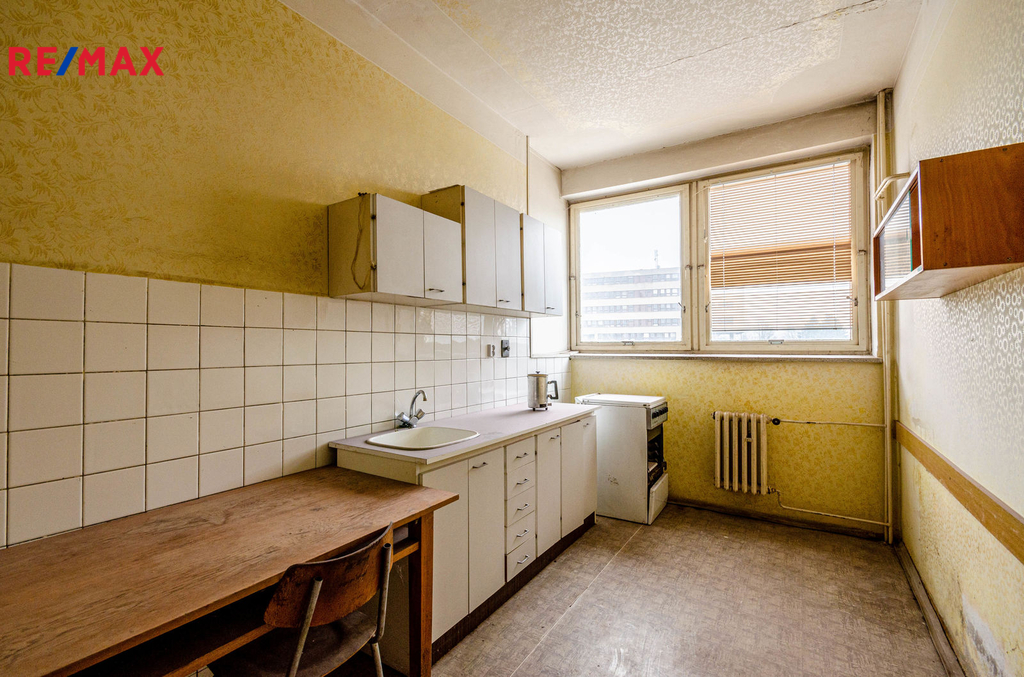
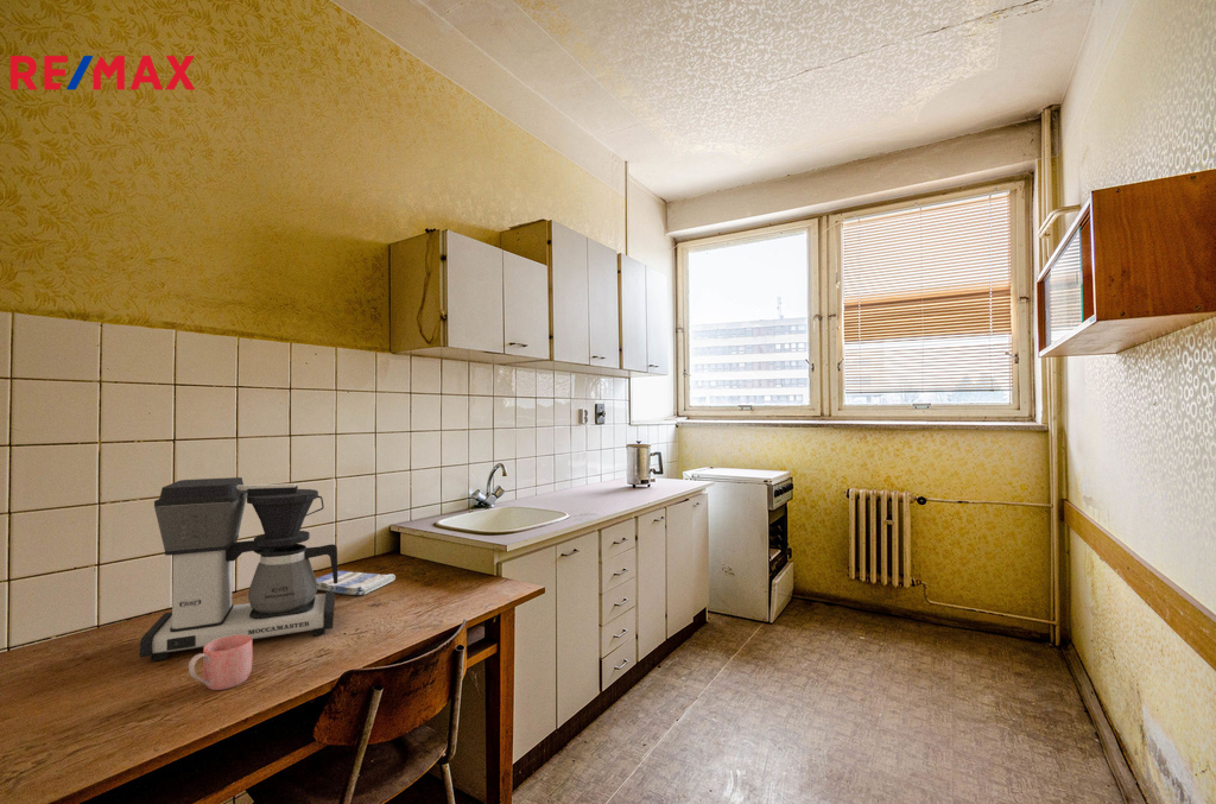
+ dish towel [316,570,397,596]
+ mug [188,635,254,691]
+ coffee maker [139,476,338,663]
